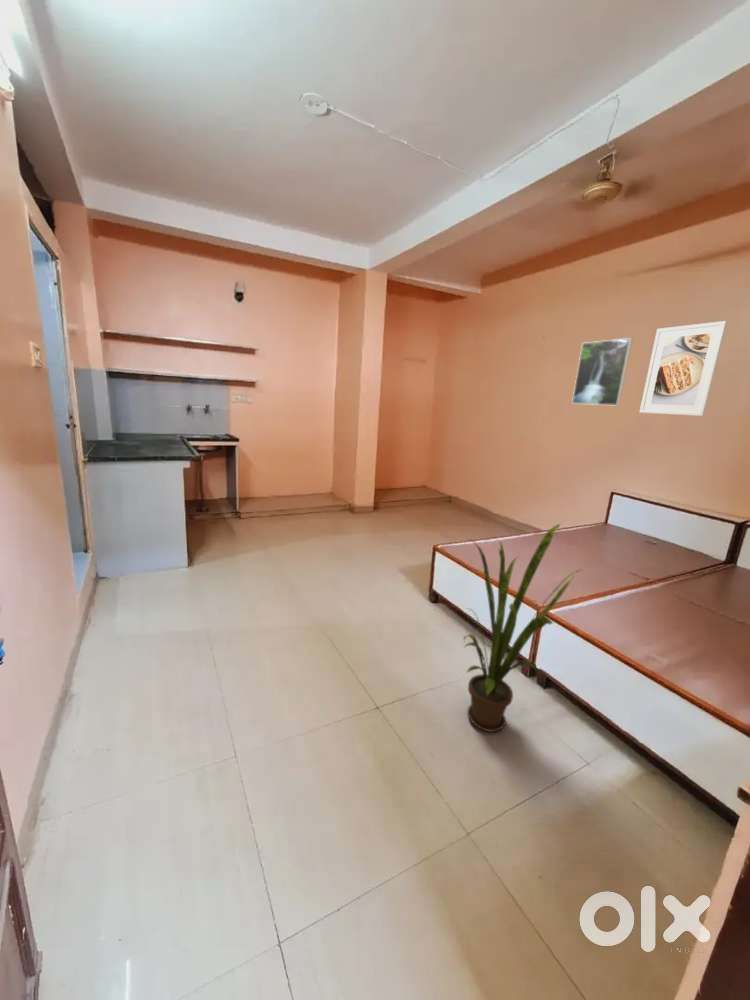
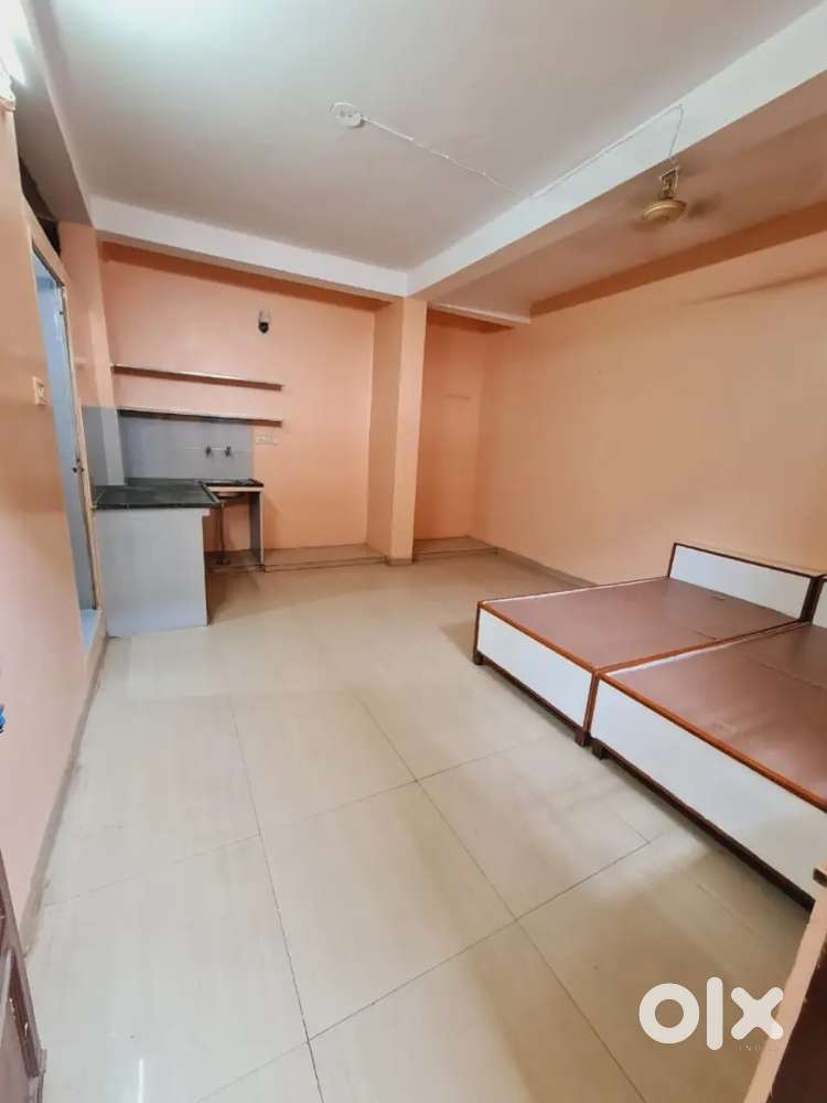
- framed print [639,320,728,417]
- house plant [462,523,582,733]
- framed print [571,337,634,407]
